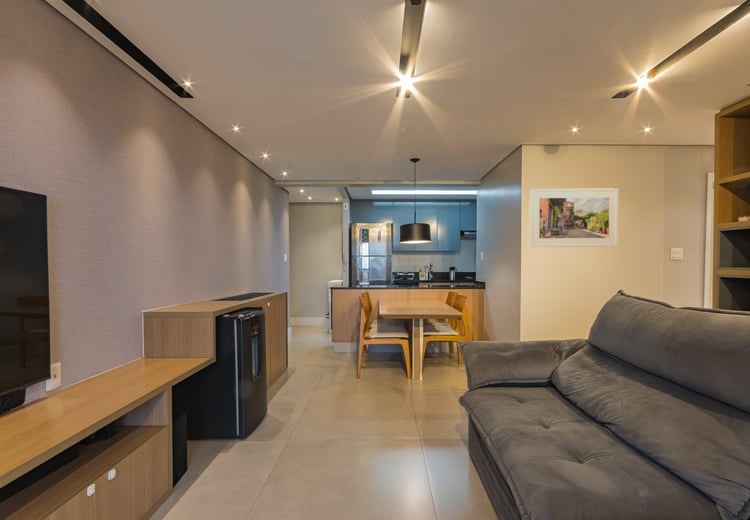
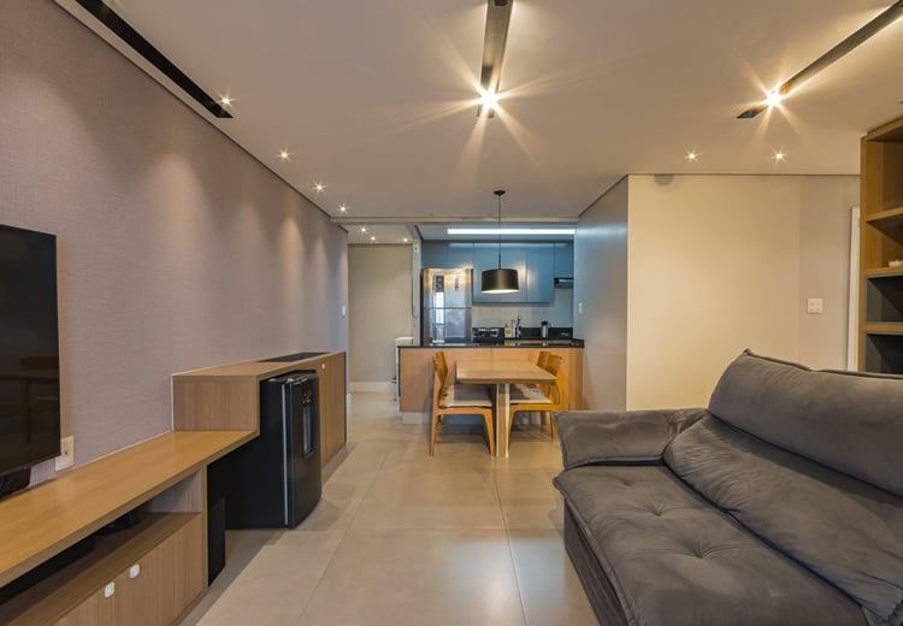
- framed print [529,187,619,248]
